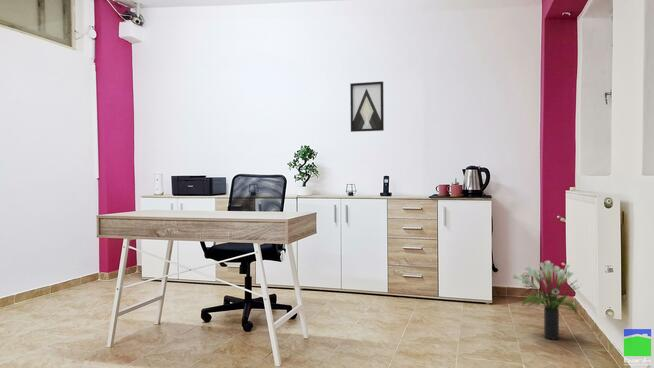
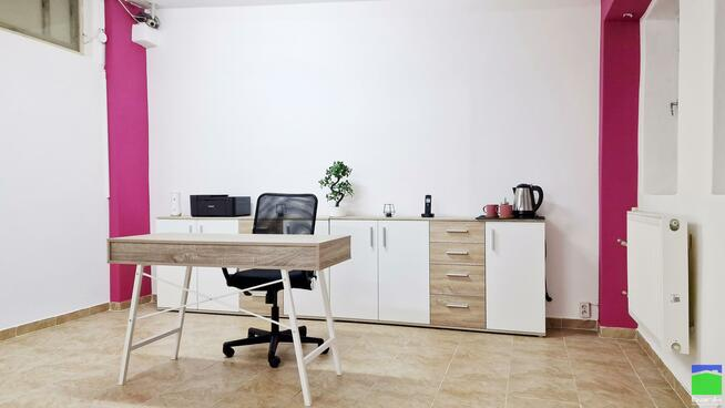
- wall art [349,80,385,133]
- potted plant [512,260,581,341]
